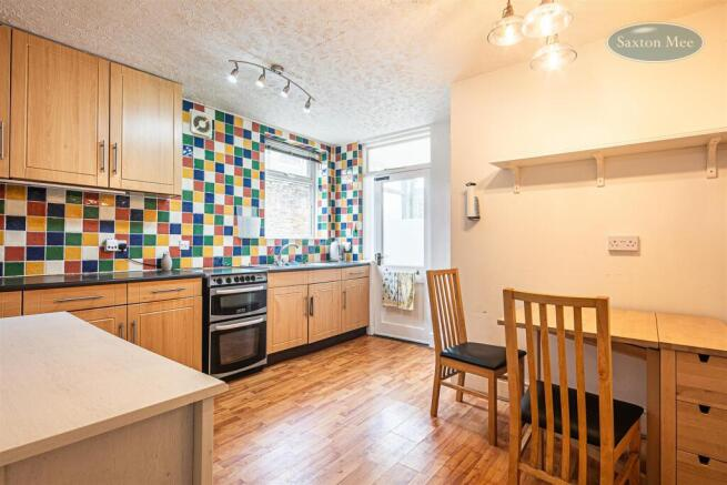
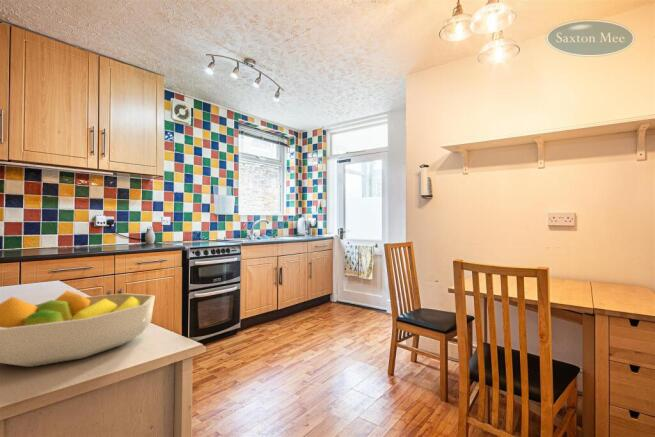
+ fruit bowl [0,290,156,368]
